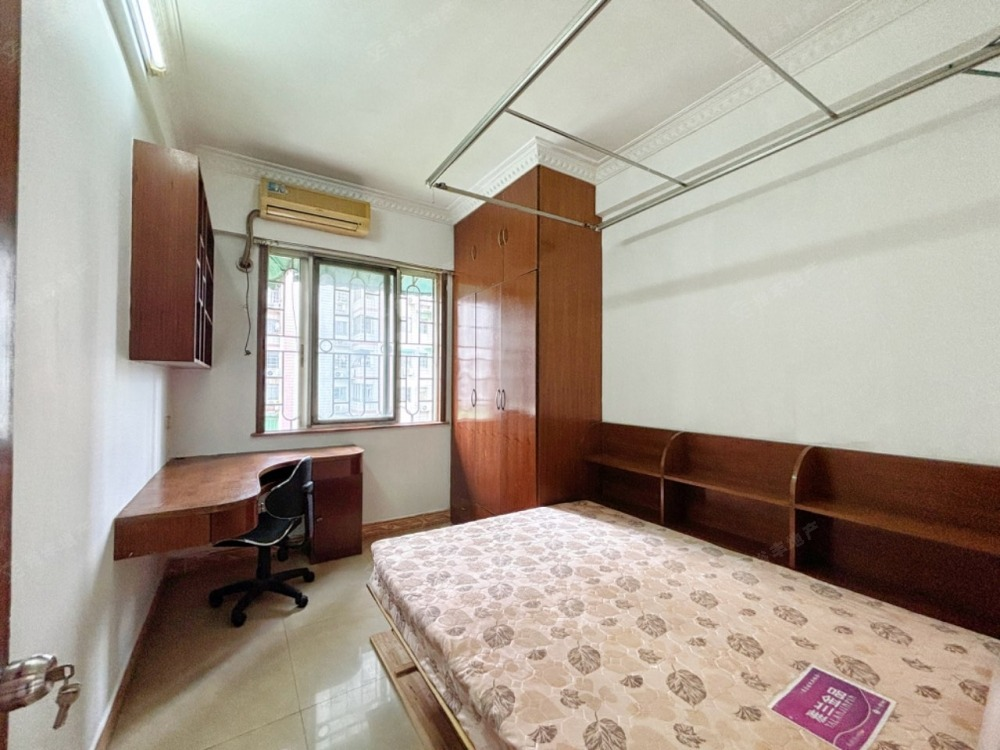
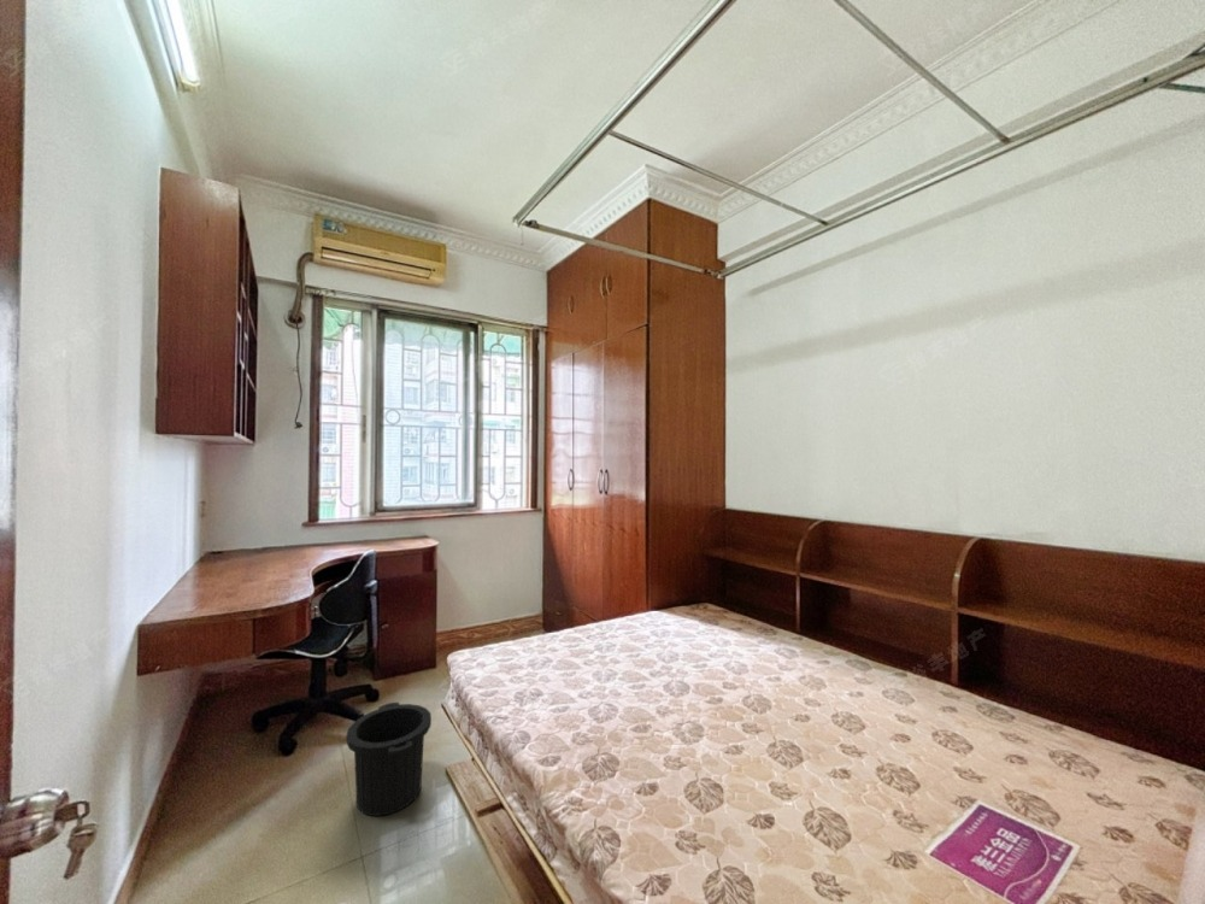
+ trash can [345,702,433,817]
